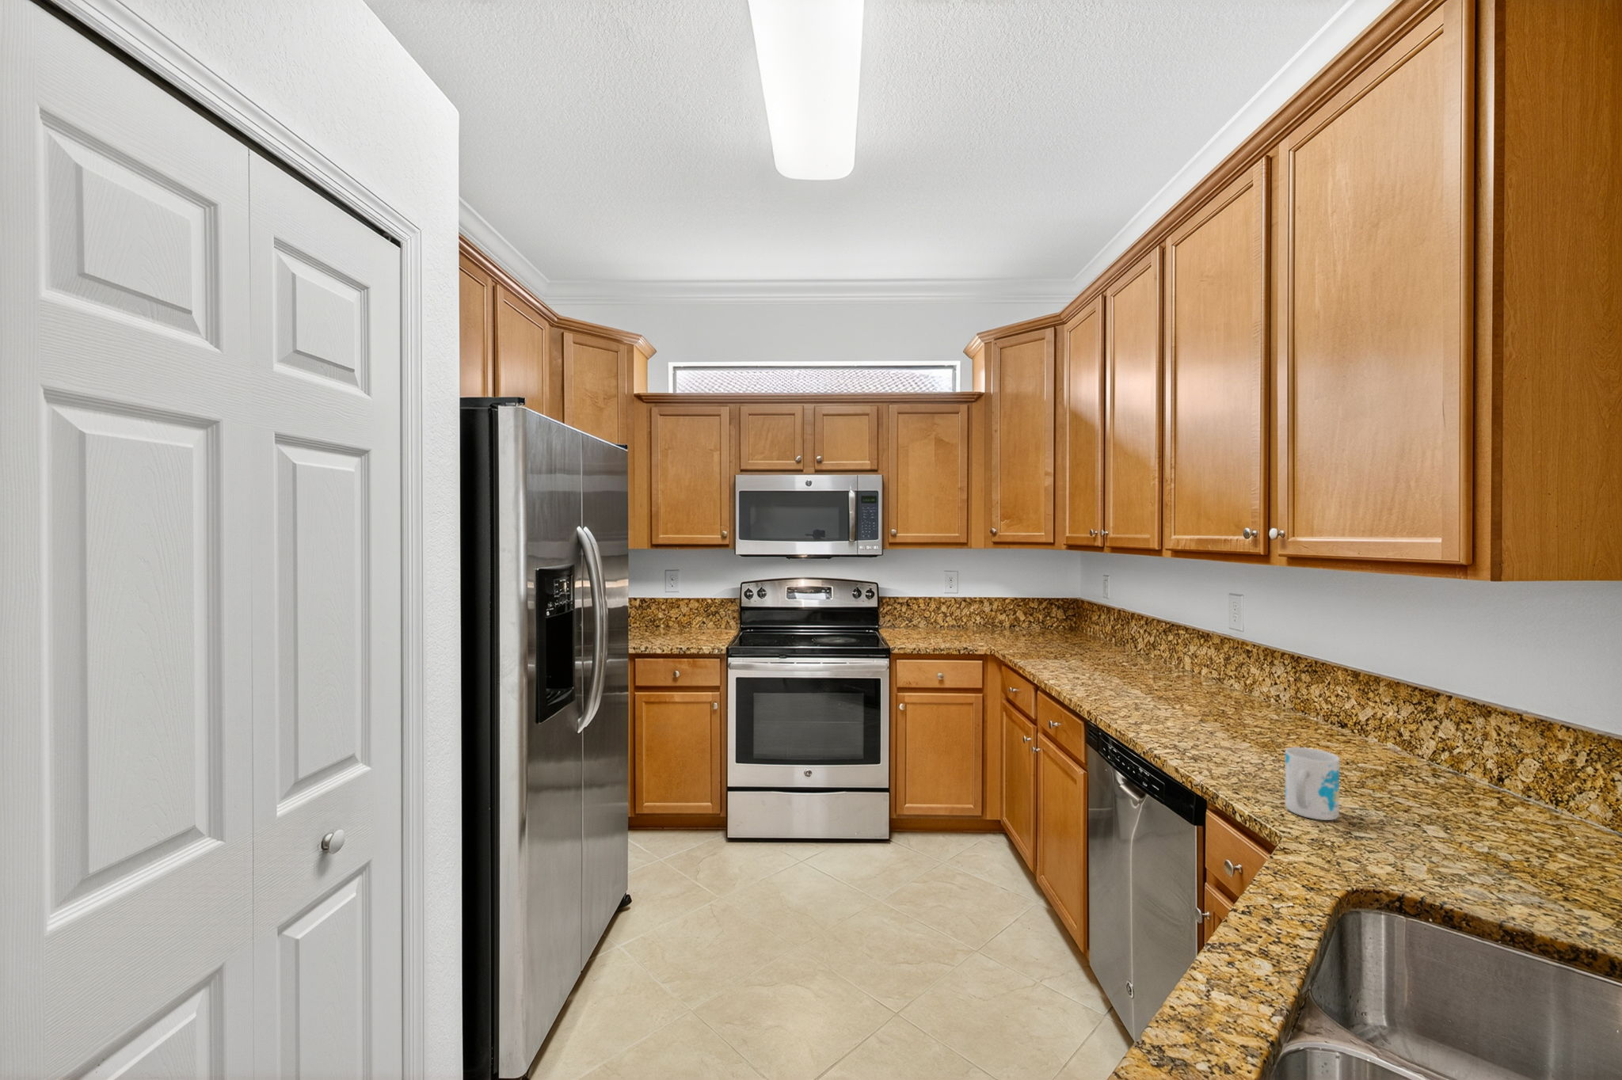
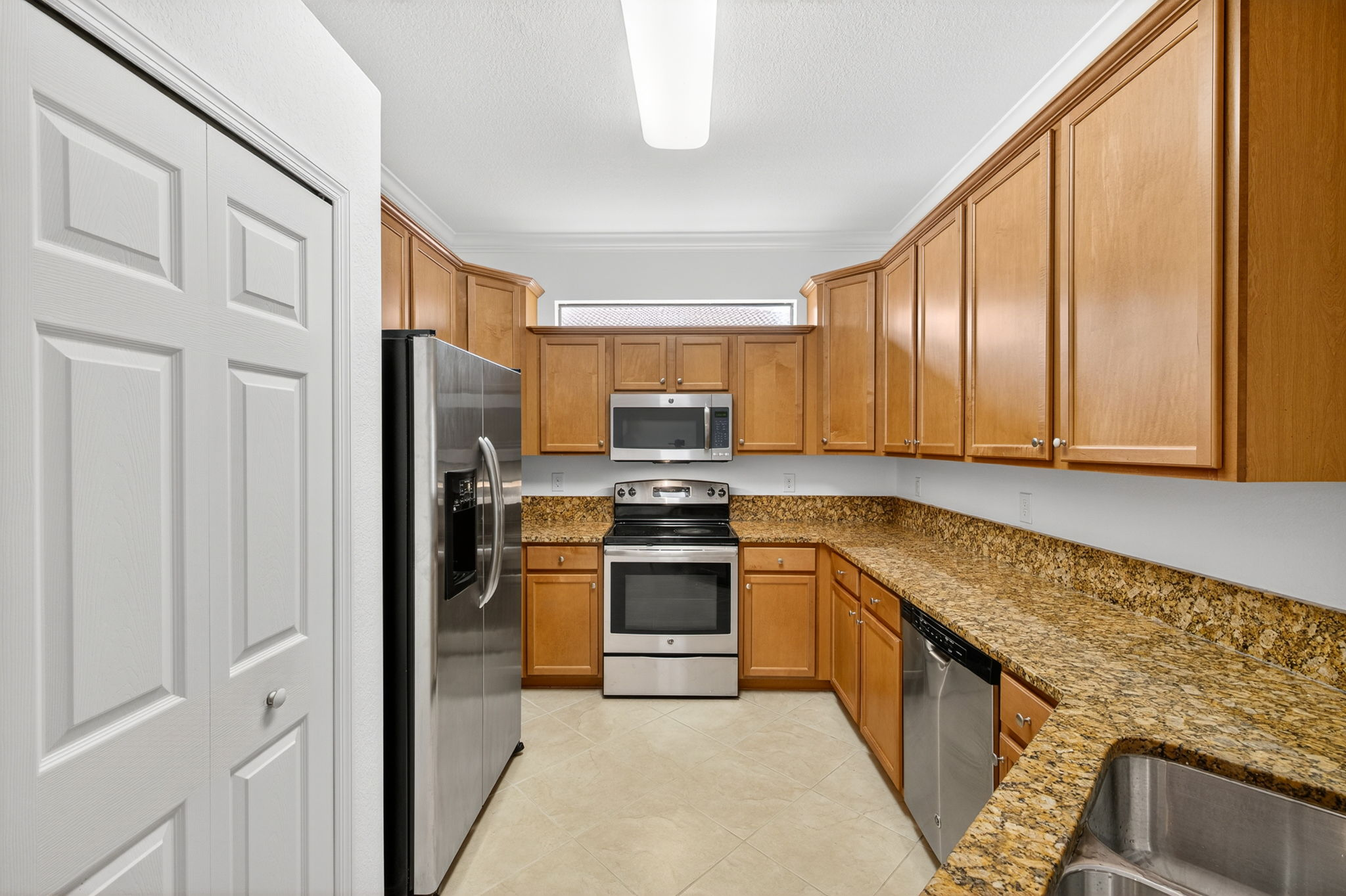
- mug [1285,746,1340,821]
